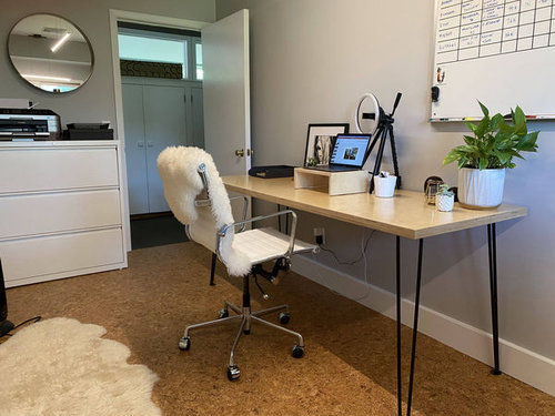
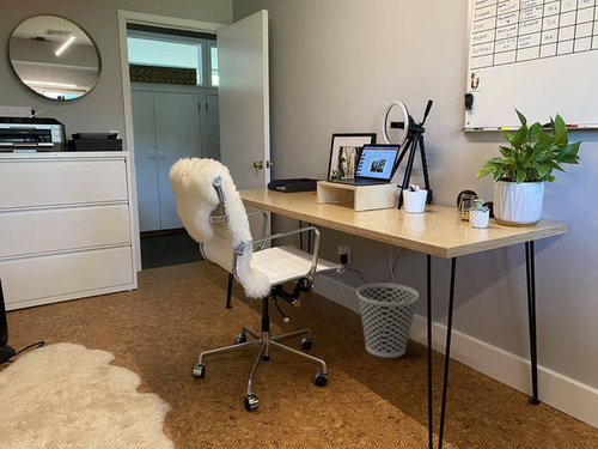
+ wastebasket [355,281,420,359]
